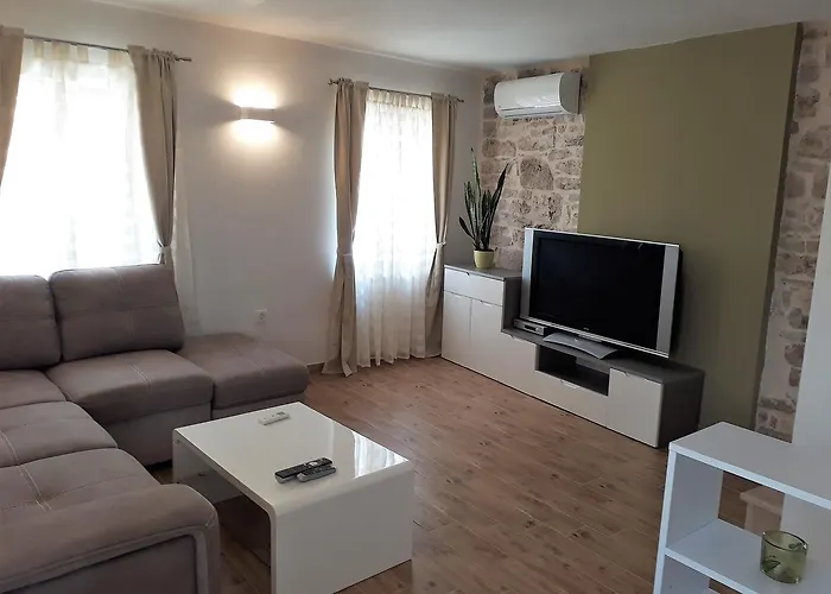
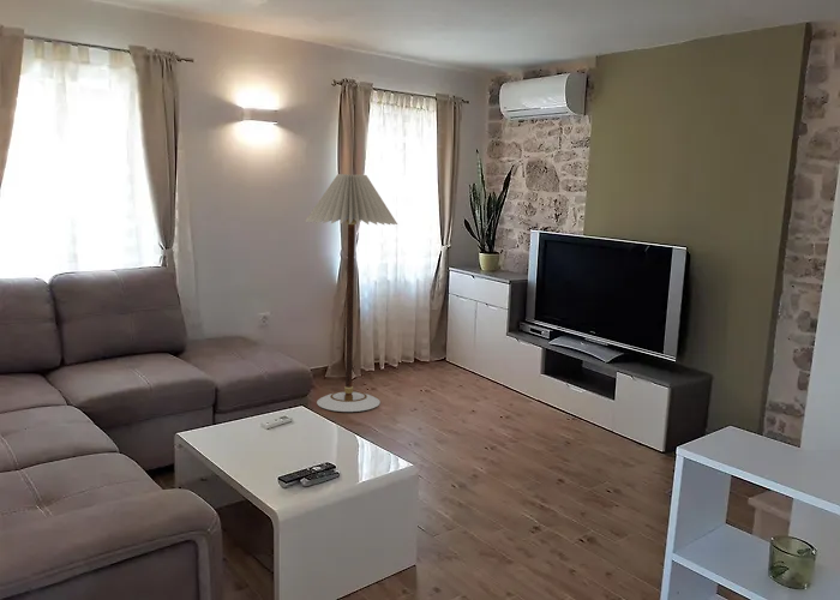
+ floor lamp [304,173,398,413]
